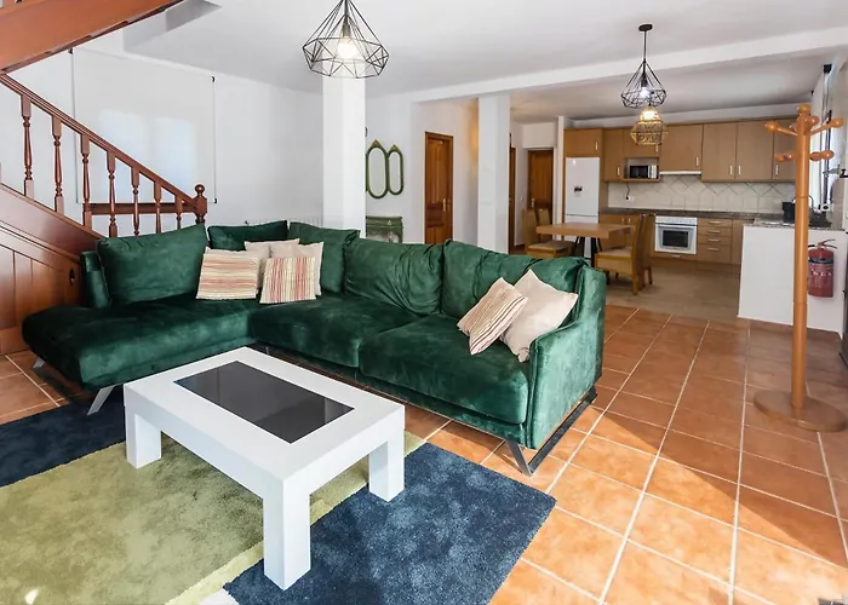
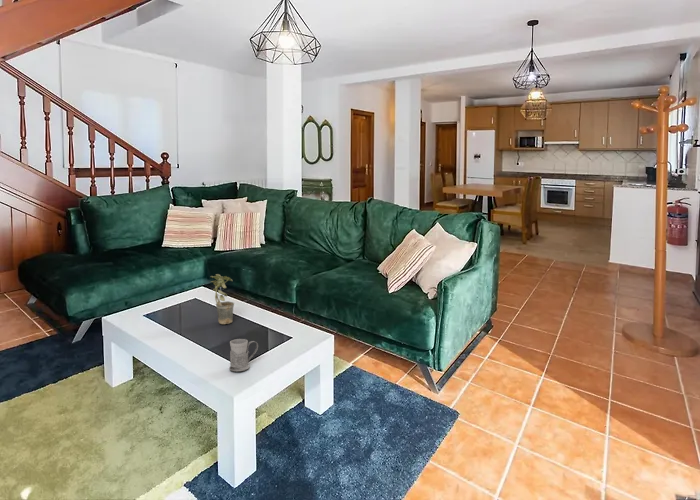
+ potted plant [210,273,235,325]
+ mug [228,338,259,372]
